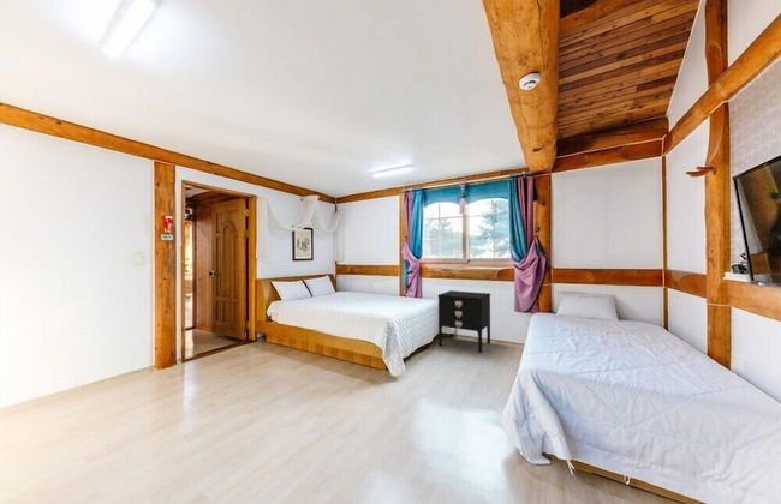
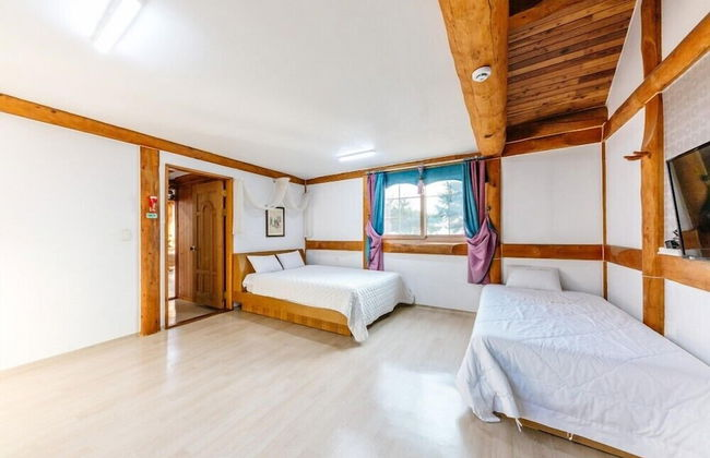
- nightstand [436,289,491,354]
